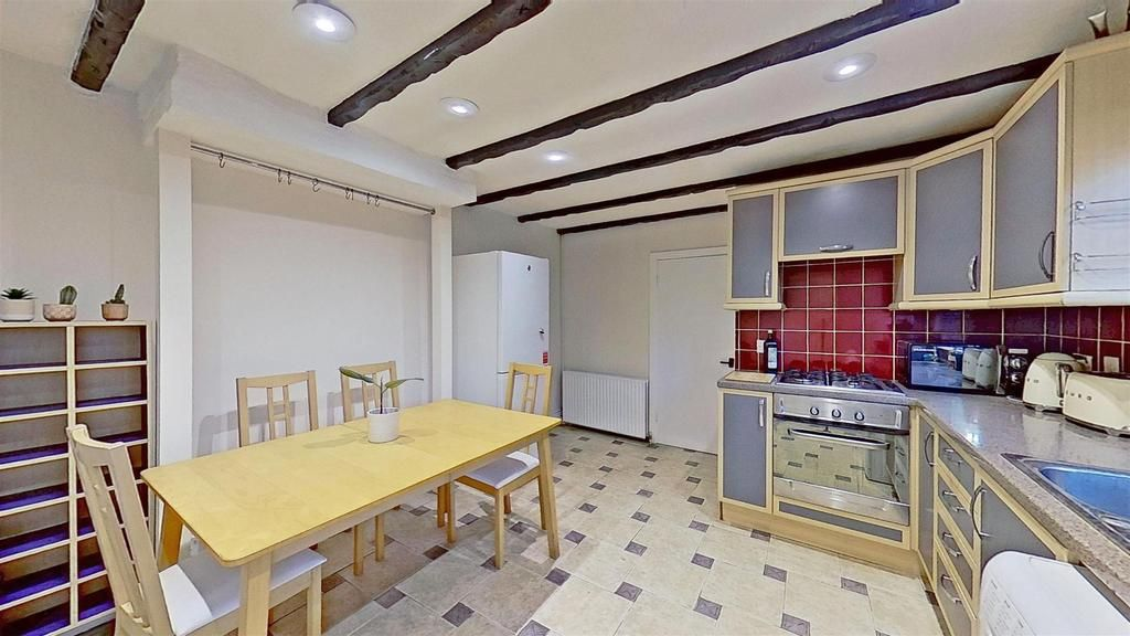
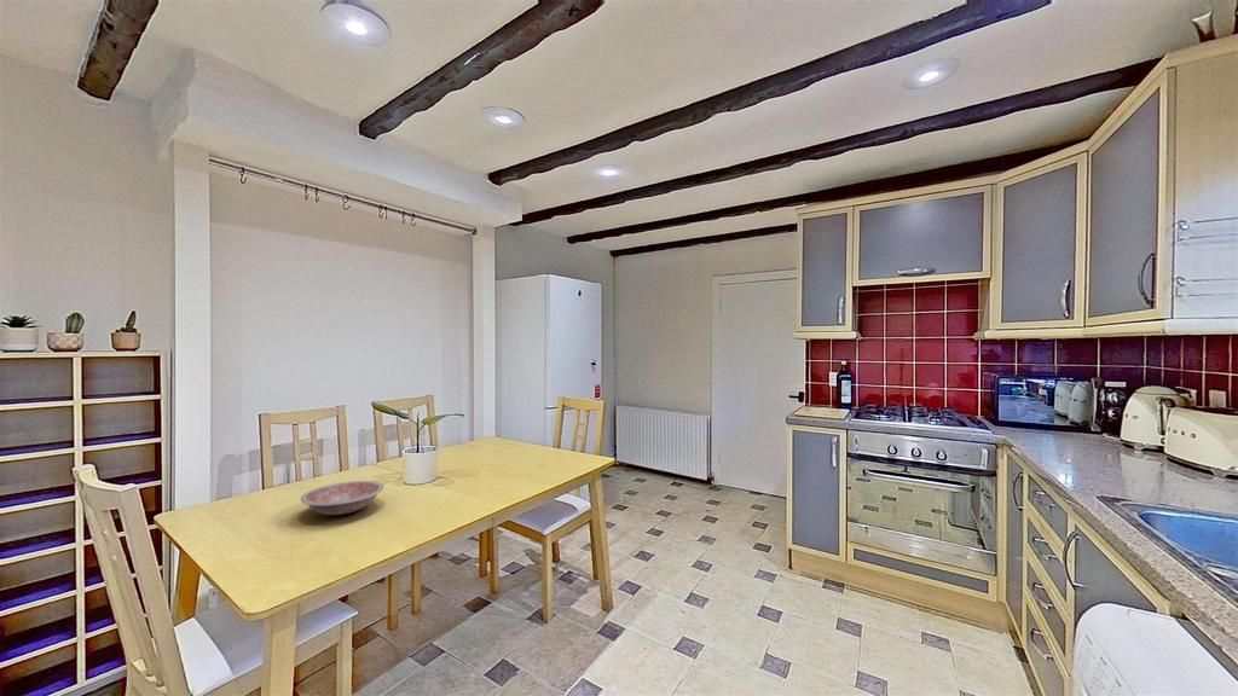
+ bowl [300,480,384,516]
